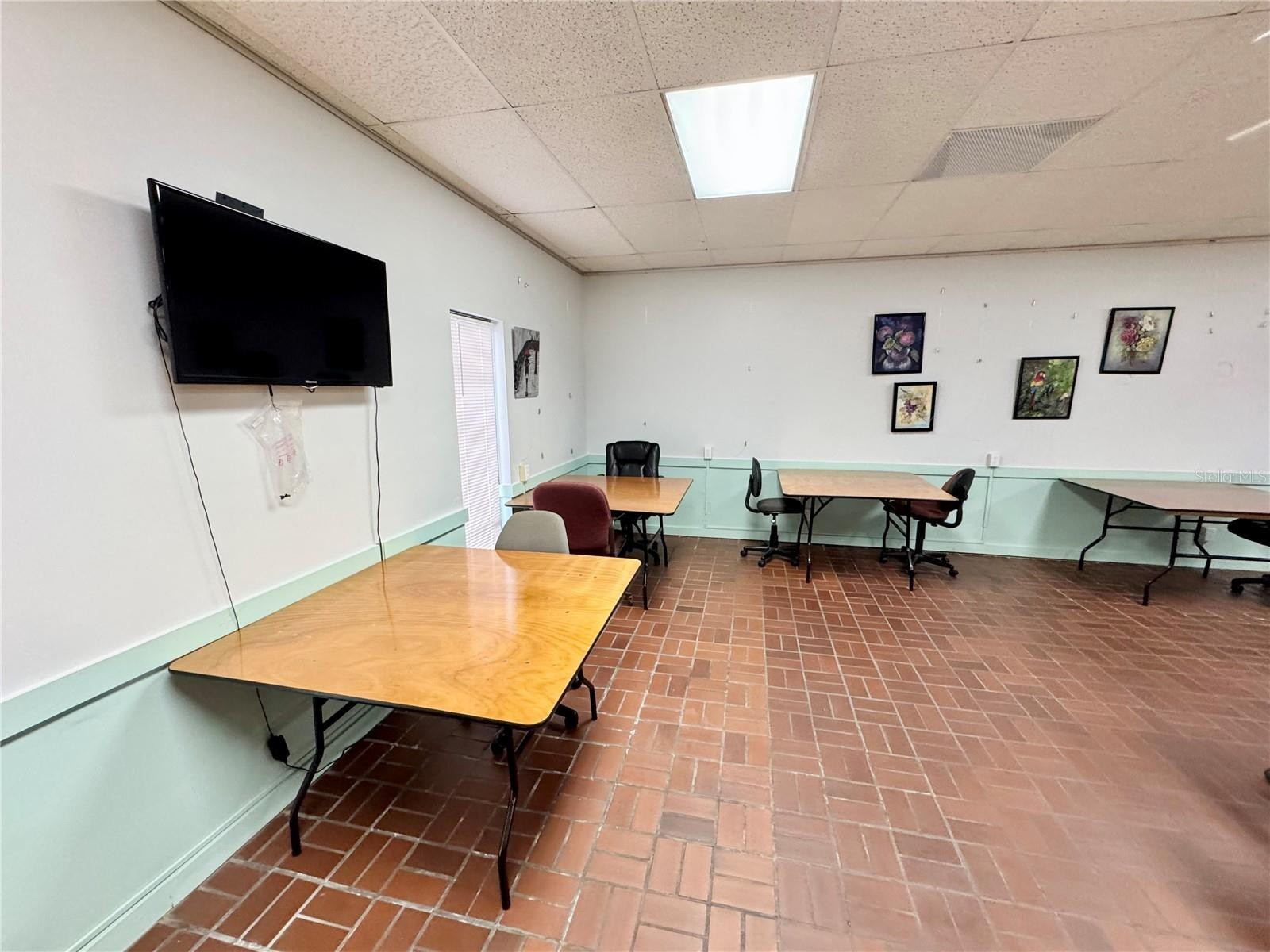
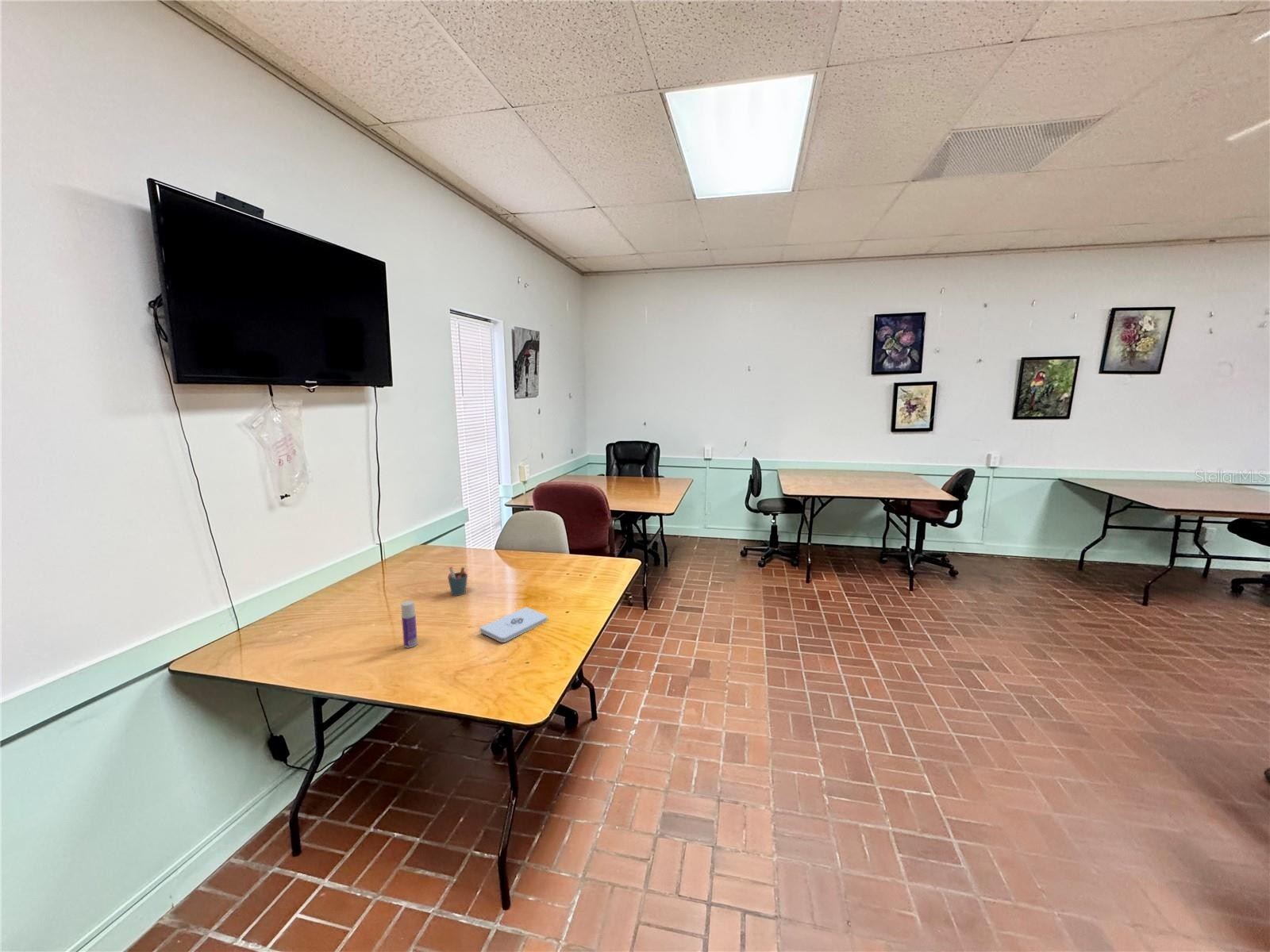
+ notepad [479,606,548,643]
+ bottle [400,600,418,648]
+ pen holder [447,566,468,597]
